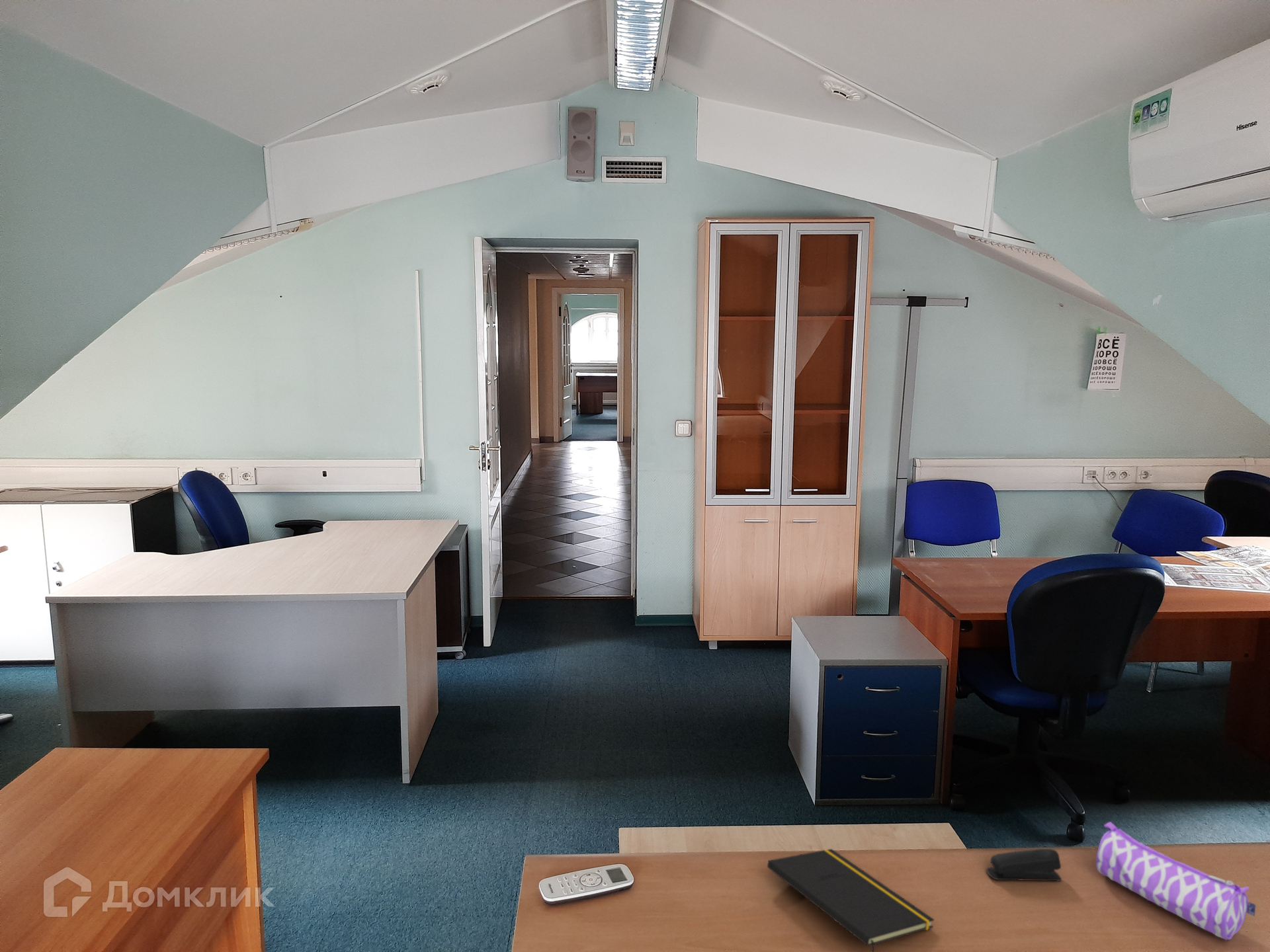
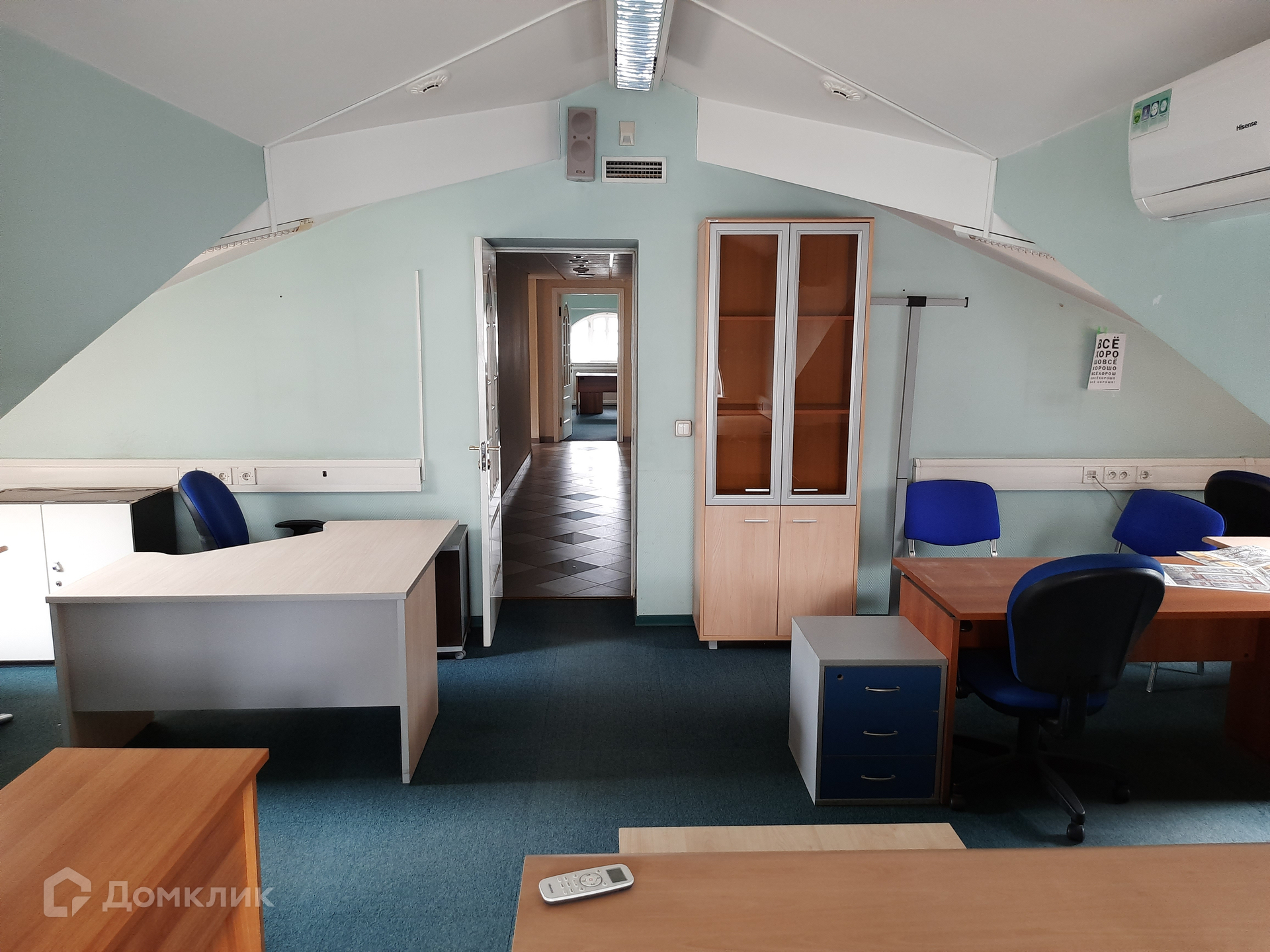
- pencil case [1095,821,1256,941]
- notepad [767,848,935,952]
- stapler [986,848,1062,881]
